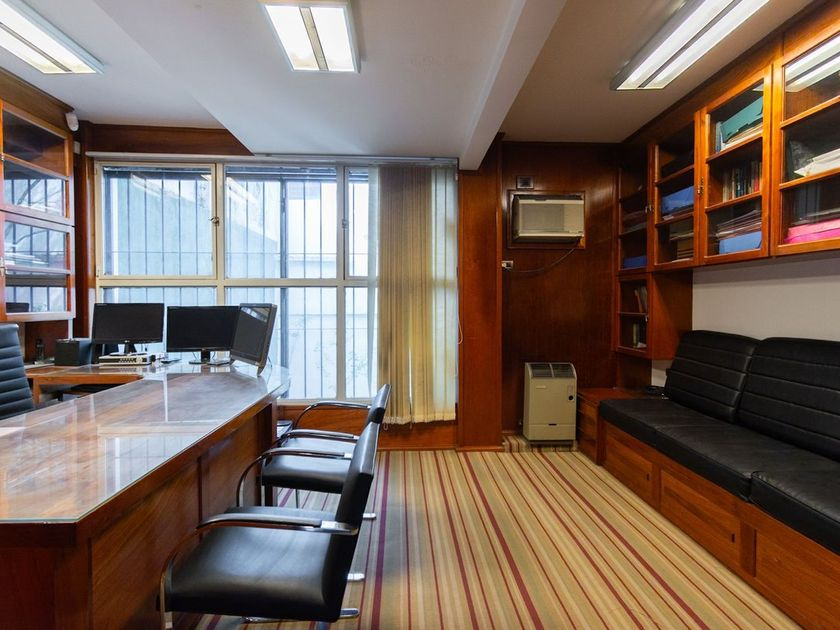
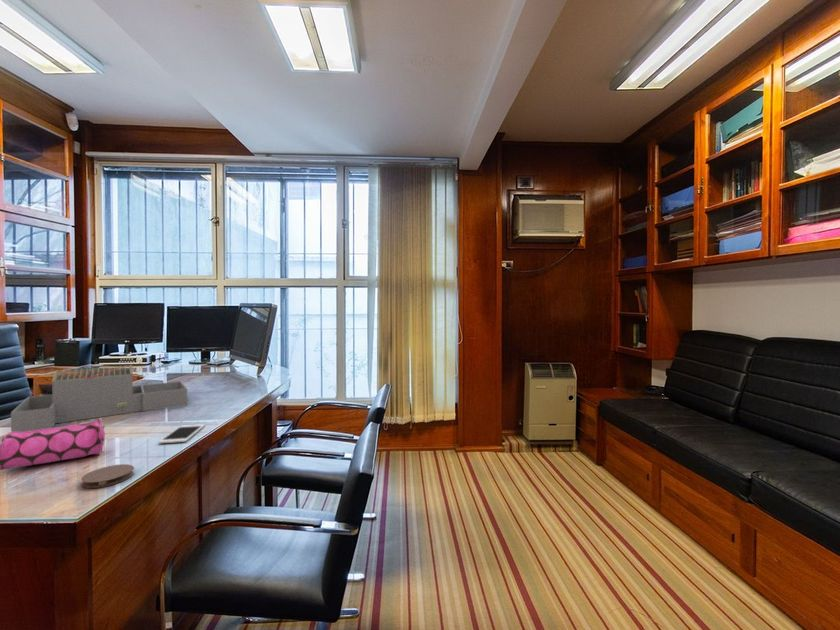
+ architectural model [10,364,189,432]
+ coaster [80,463,135,489]
+ cell phone [158,423,206,444]
+ pencil case [0,417,106,471]
